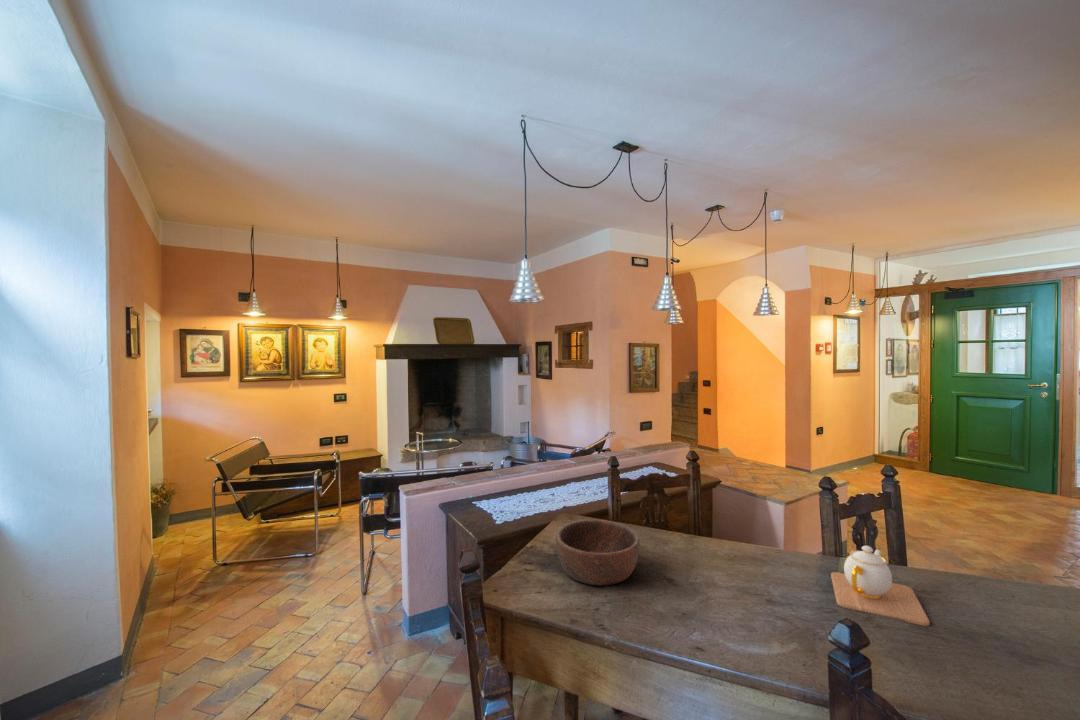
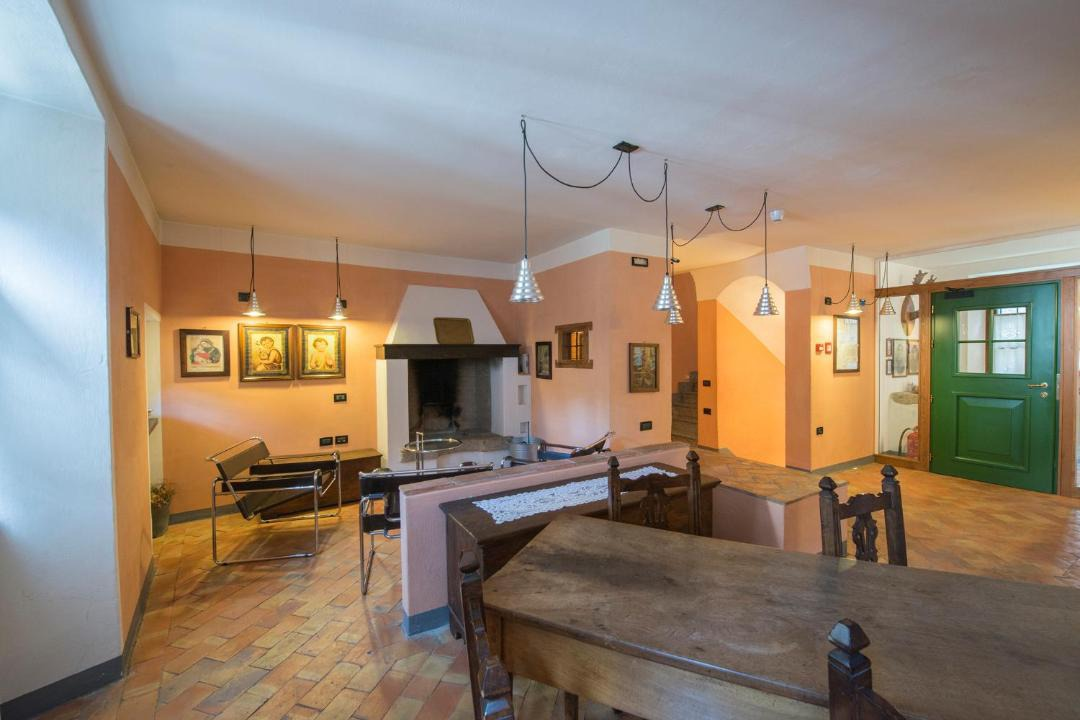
- teapot [830,545,931,627]
- wooden bowl [555,519,641,587]
